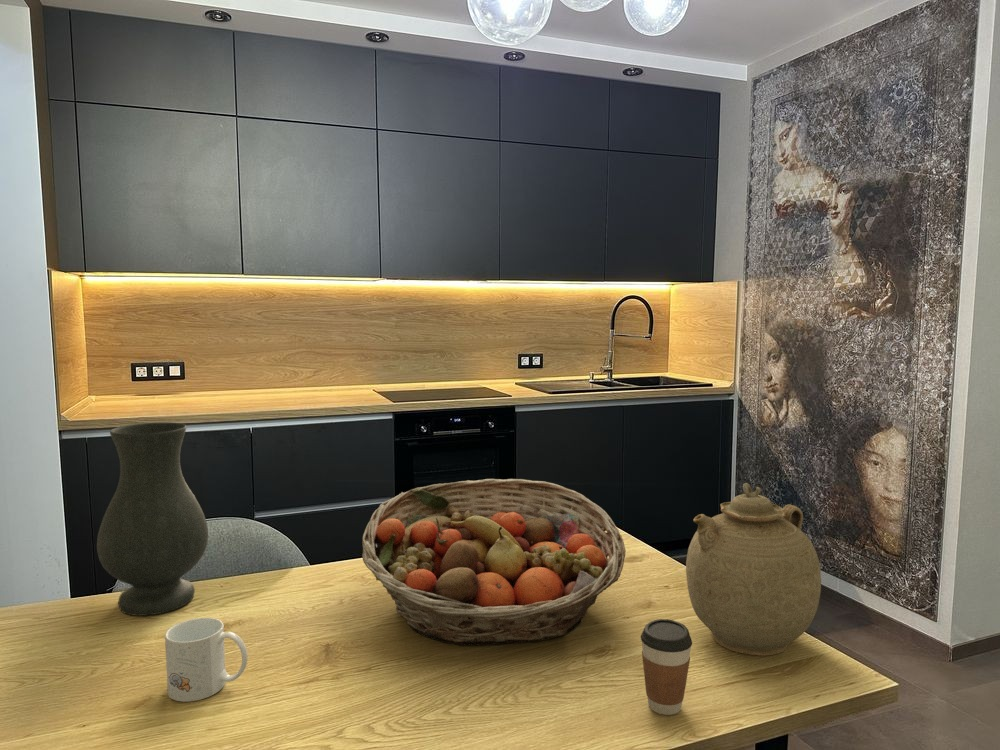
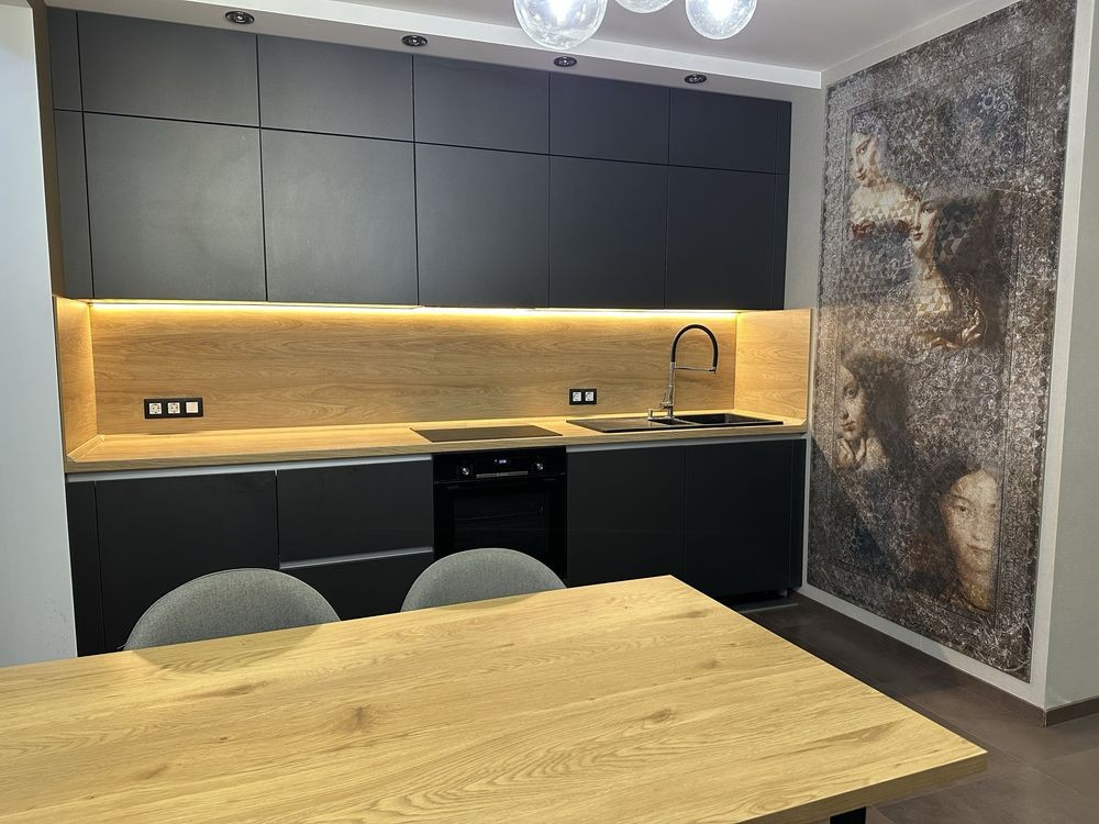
- vase [96,422,209,617]
- fruit basket [361,478,627,647]
- mug [164,617,249,703]
- coffee cup [640,618,693,716]
- teapot [685,482,822,657]
